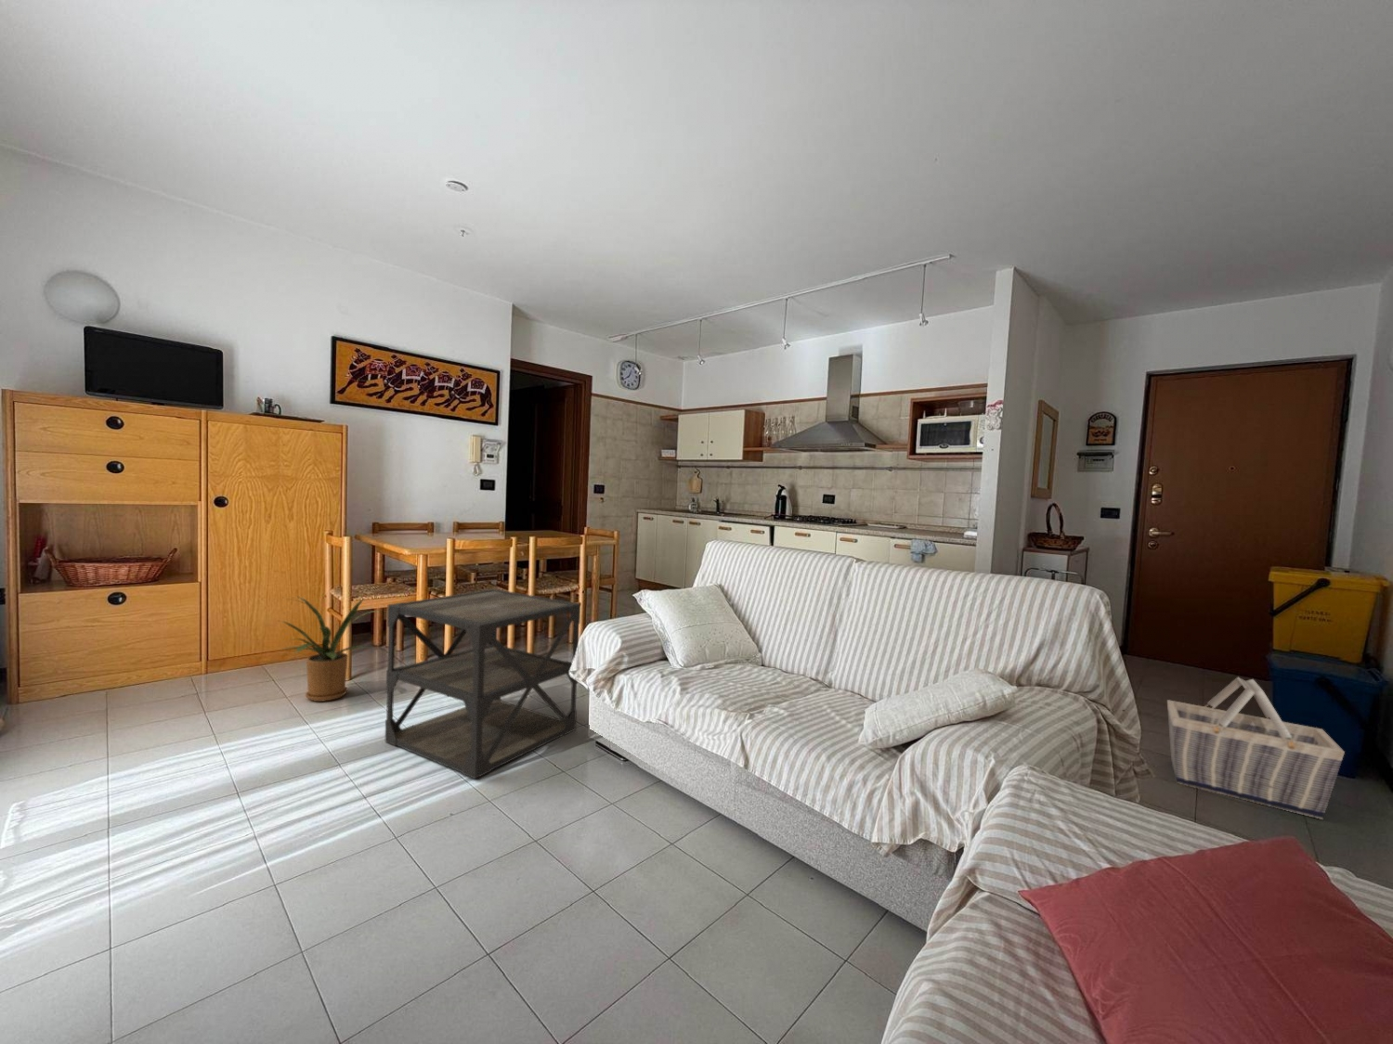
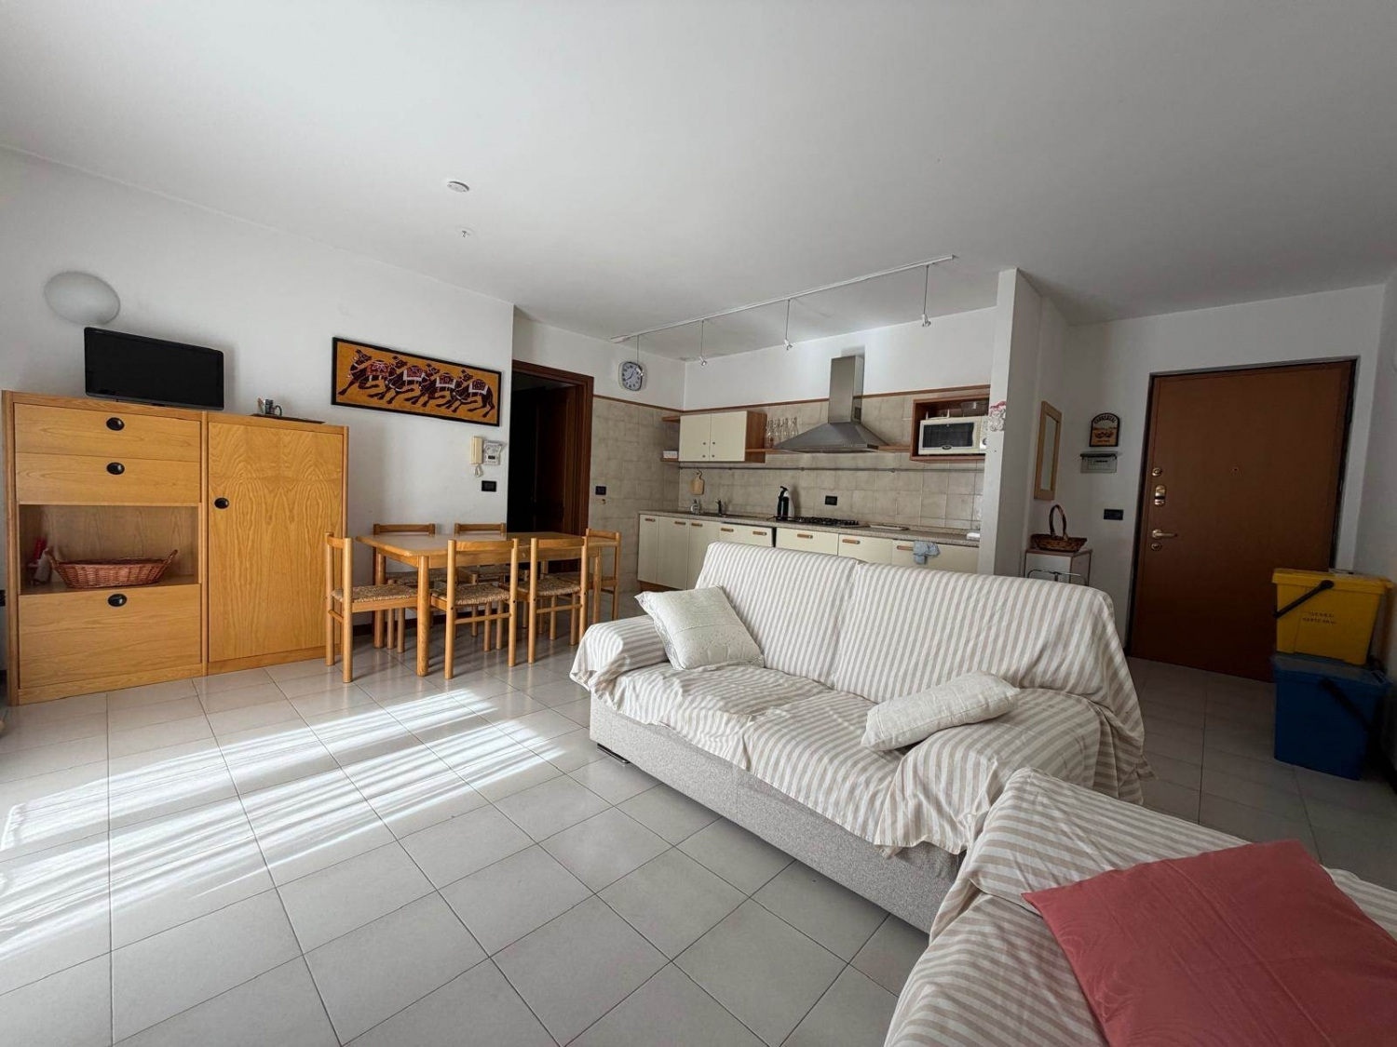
- basket [1166,676,1346,820]
- side table [385,588,581,780]
- house plant [279,594,384,703]
